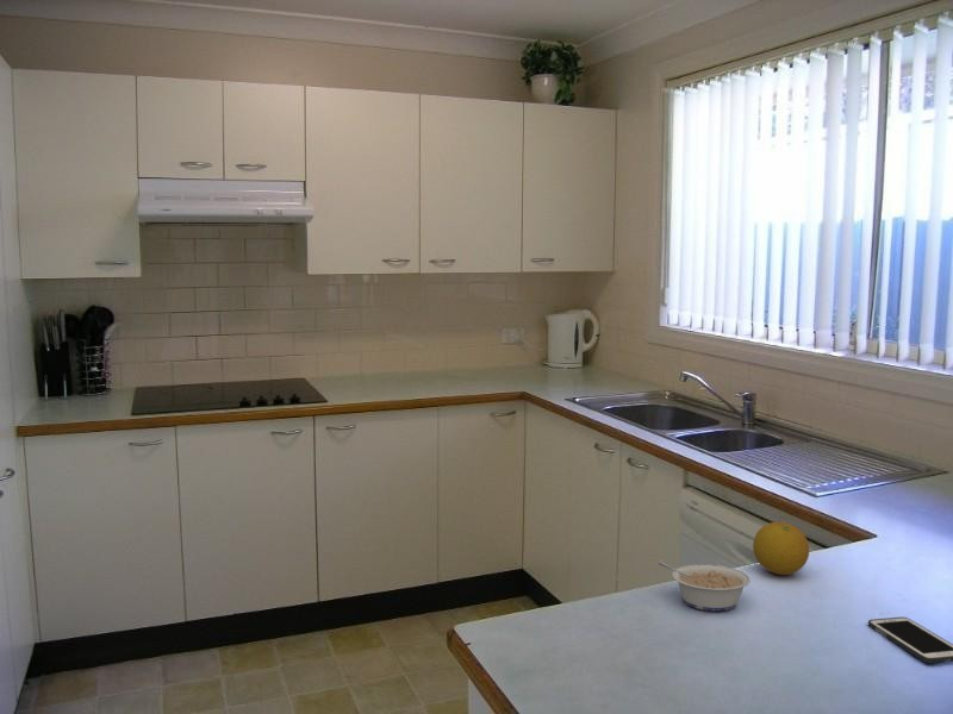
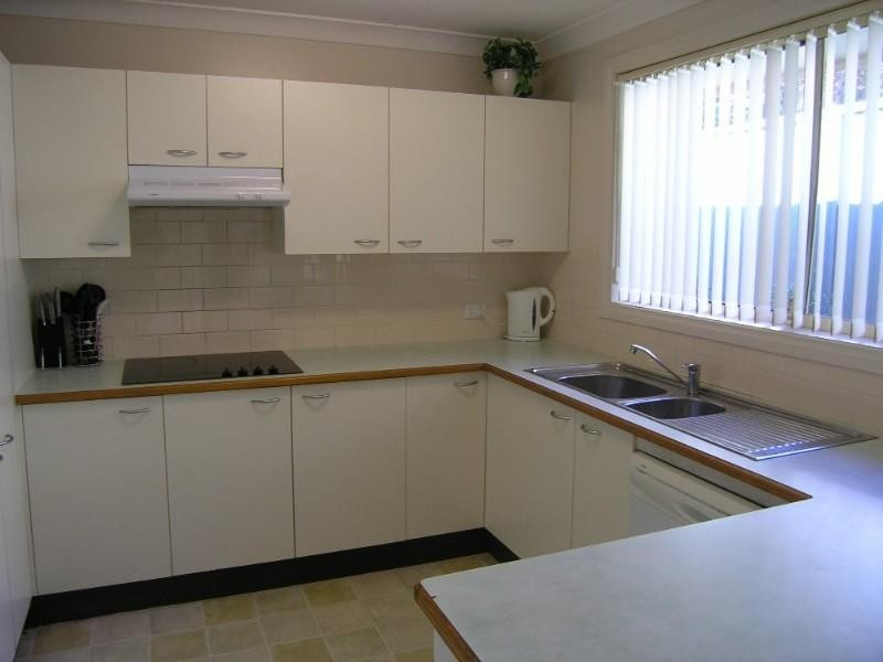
- legume [658,560,752,612]
- cell phone [867,616,953,664]
- fruit [752,521,810,576]
